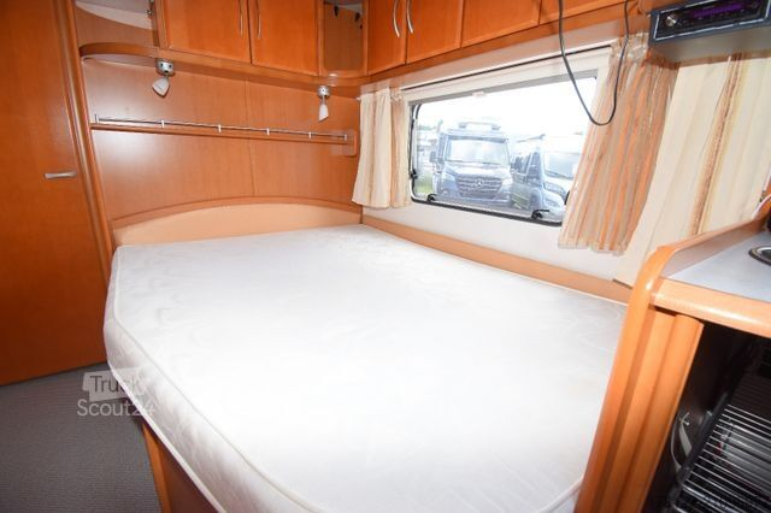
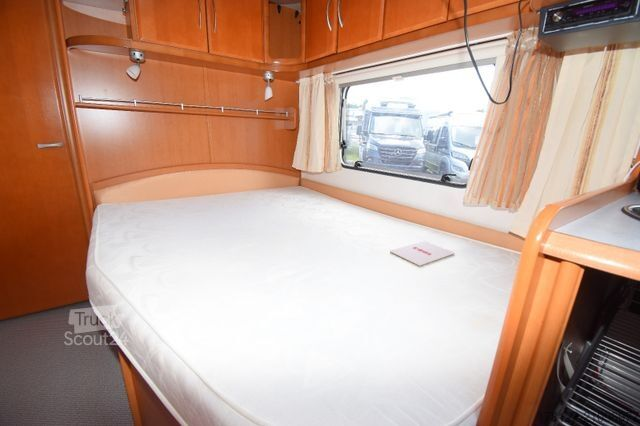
+ magazine [389,240,455,267]
